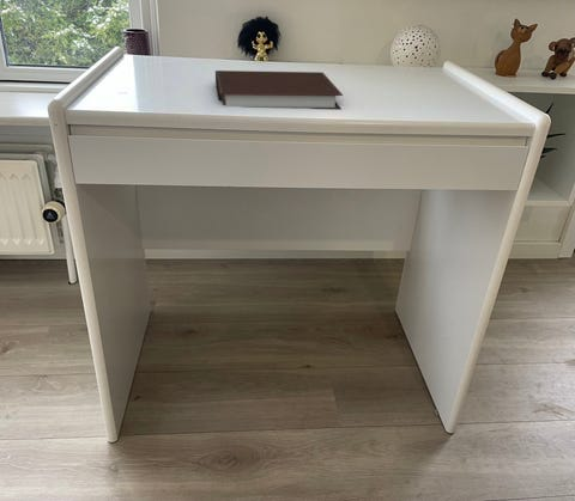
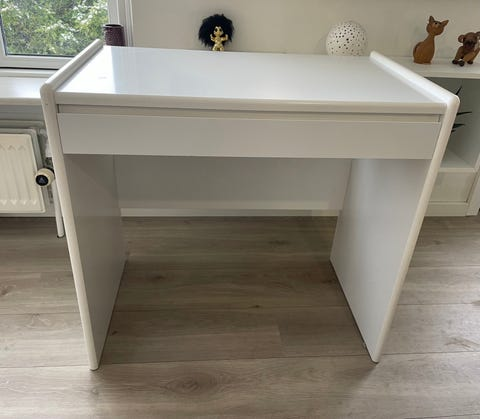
- notebook [214,69,344,111]
